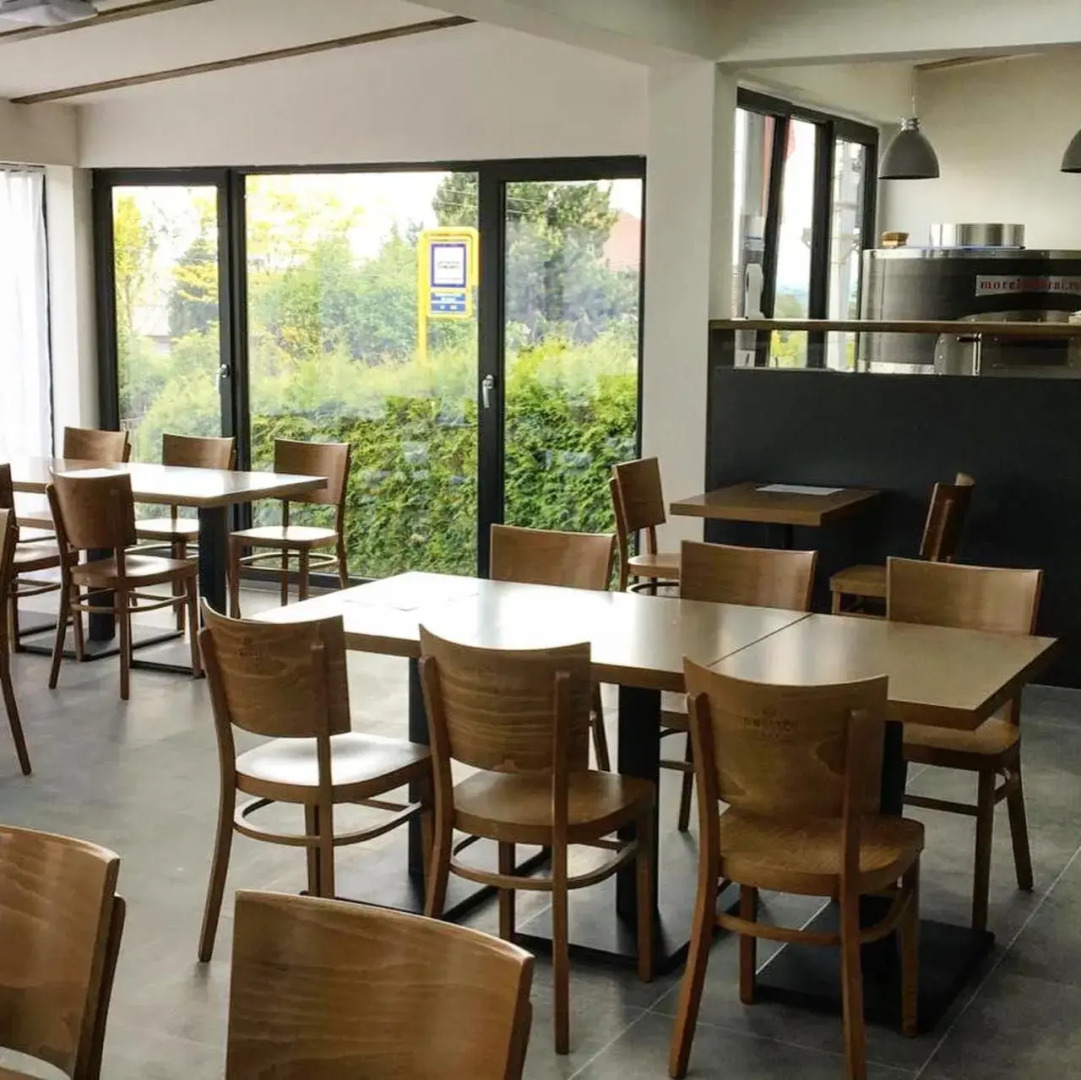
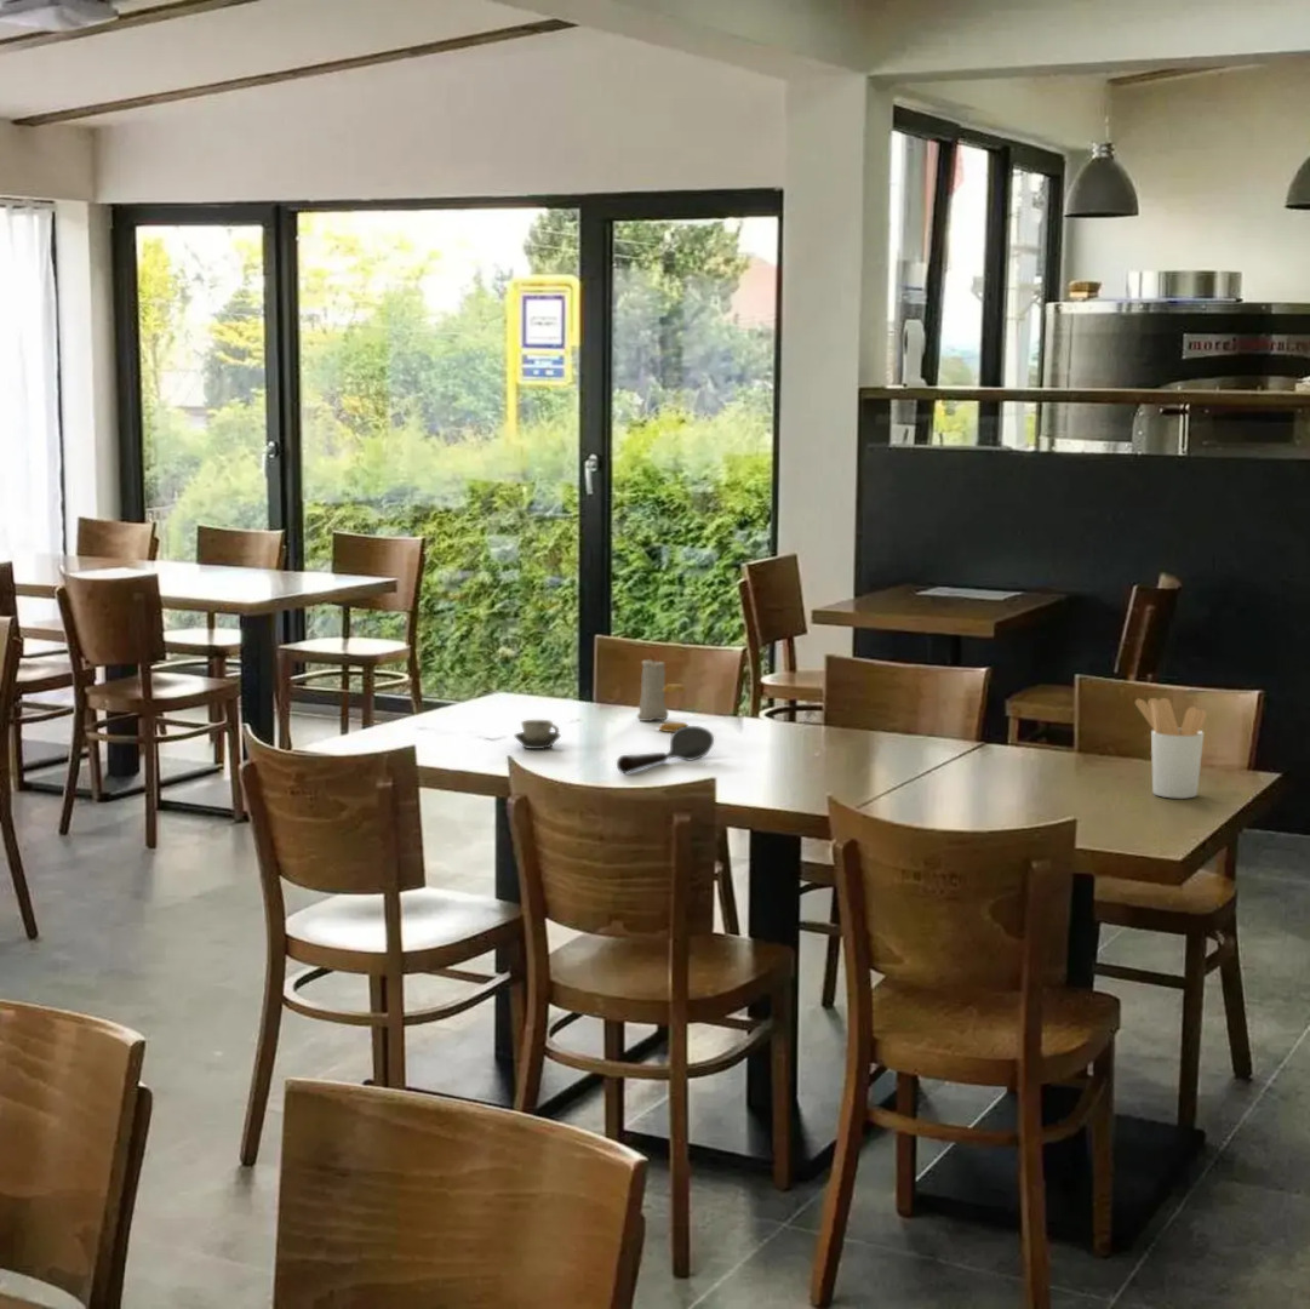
+ utensil holder [1134,697,1207,800]
+ spoon [616,725,715,774]
+ candle [636,654,669,722]
+ salt shaker [657,682,690,733]
+ cup [513,719,562,750]
